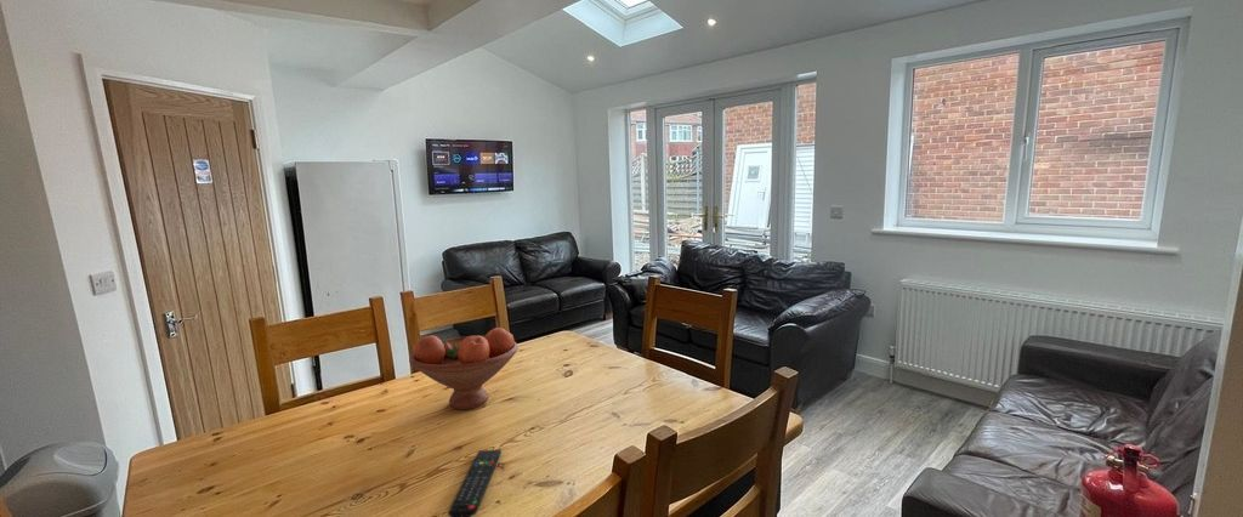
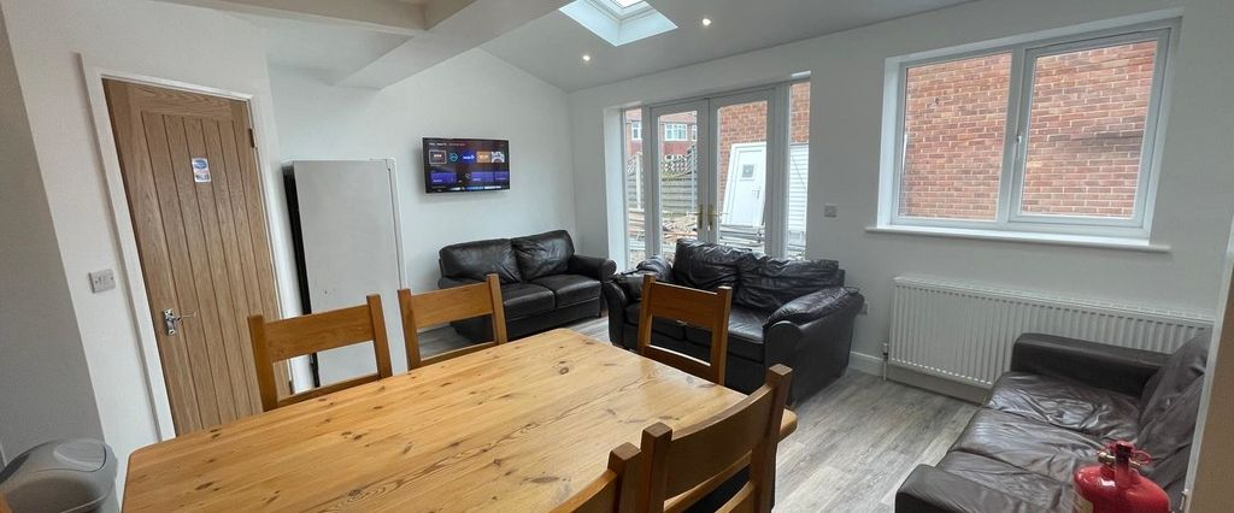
- fruit bowl [408,326,520,410]
- remote control [447,448,503,517]
